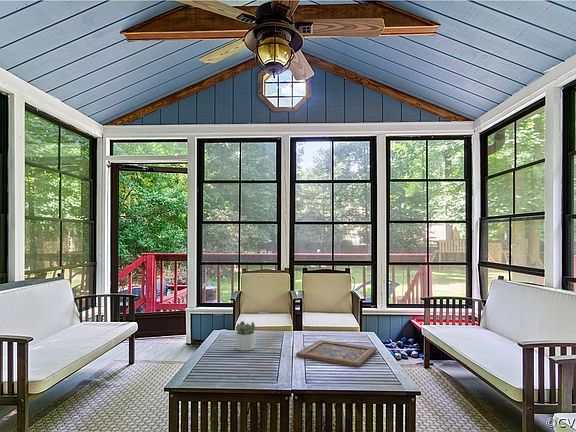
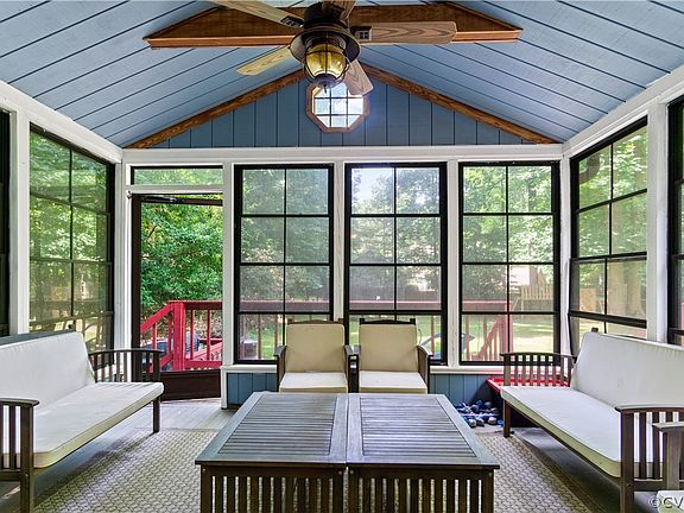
- succulent plant [234,320,257,352]
- painted panel [295,339,378,368]
